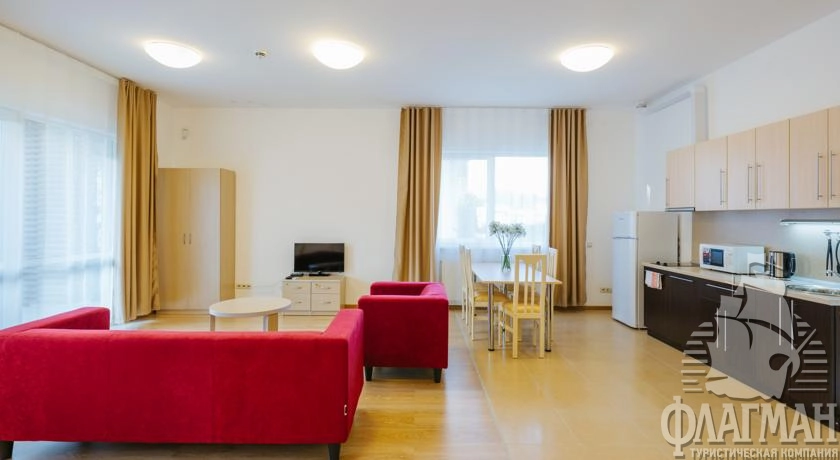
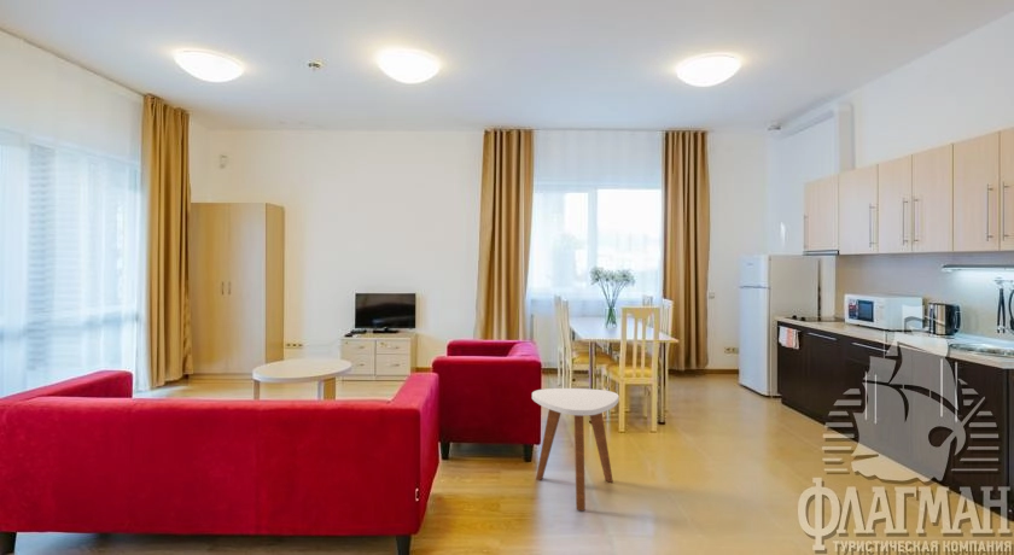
+ side table [531,387,620,512]
